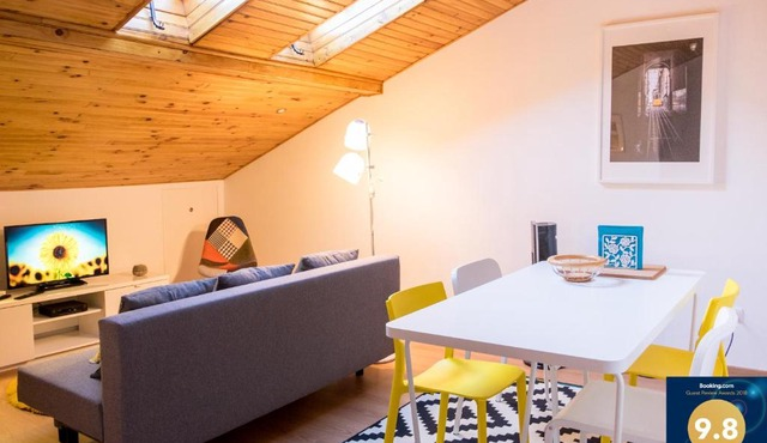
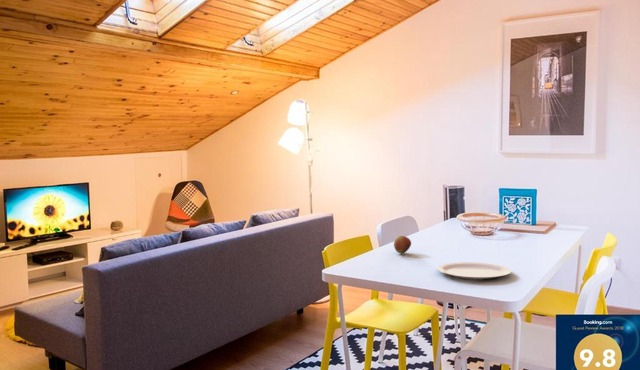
+ plate [436,261,512,280]
+ apple [393,235,412,255]
